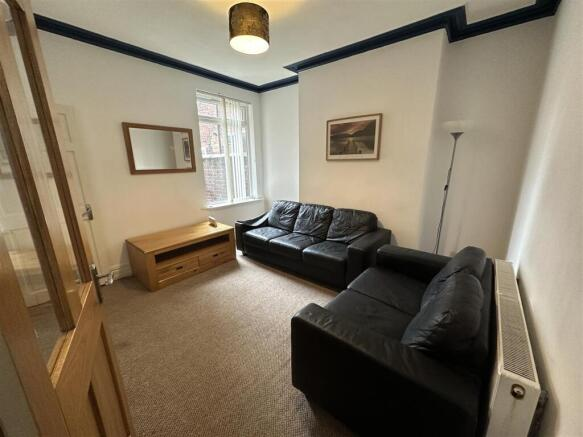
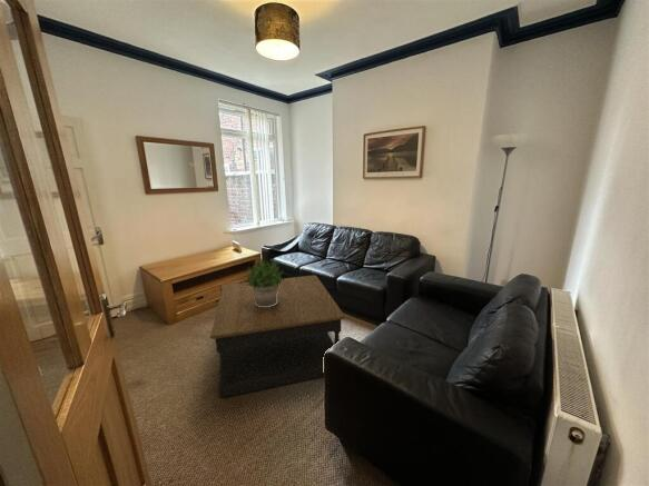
+ potted plant [246,258,285,307]
+ coffee table [209,275,346,398]
